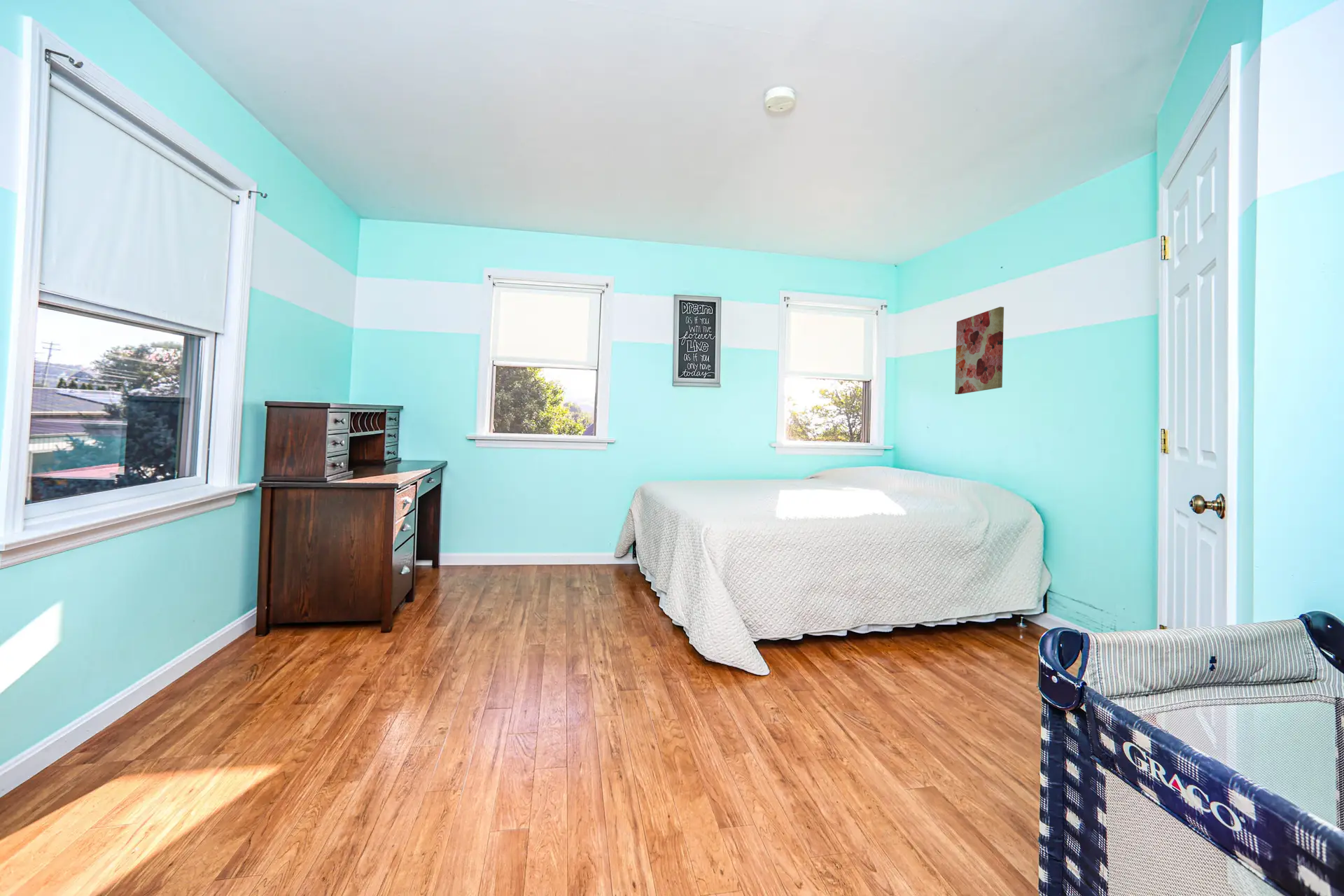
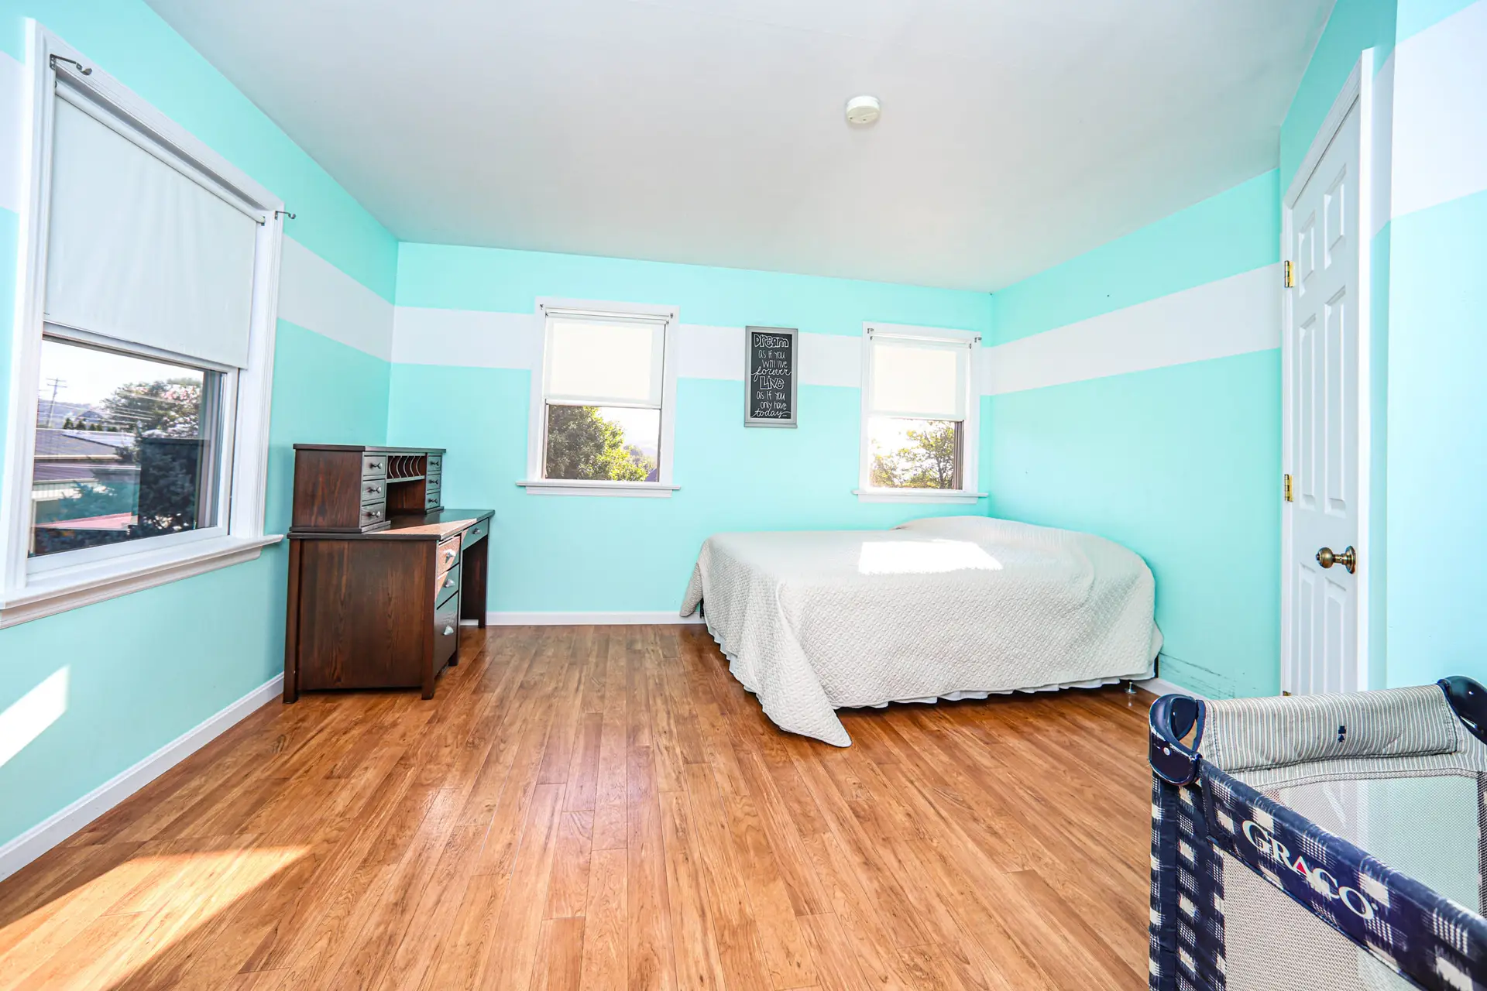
- wall art [954,306,1005,395]
